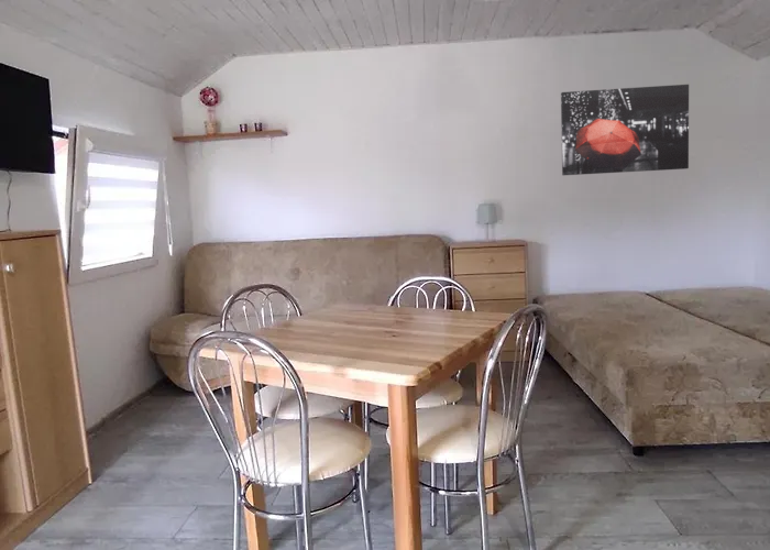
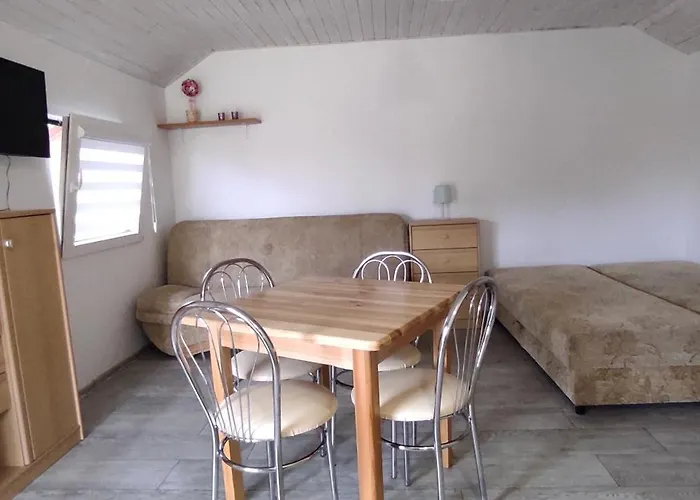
- wall art [560,84,690,176]
